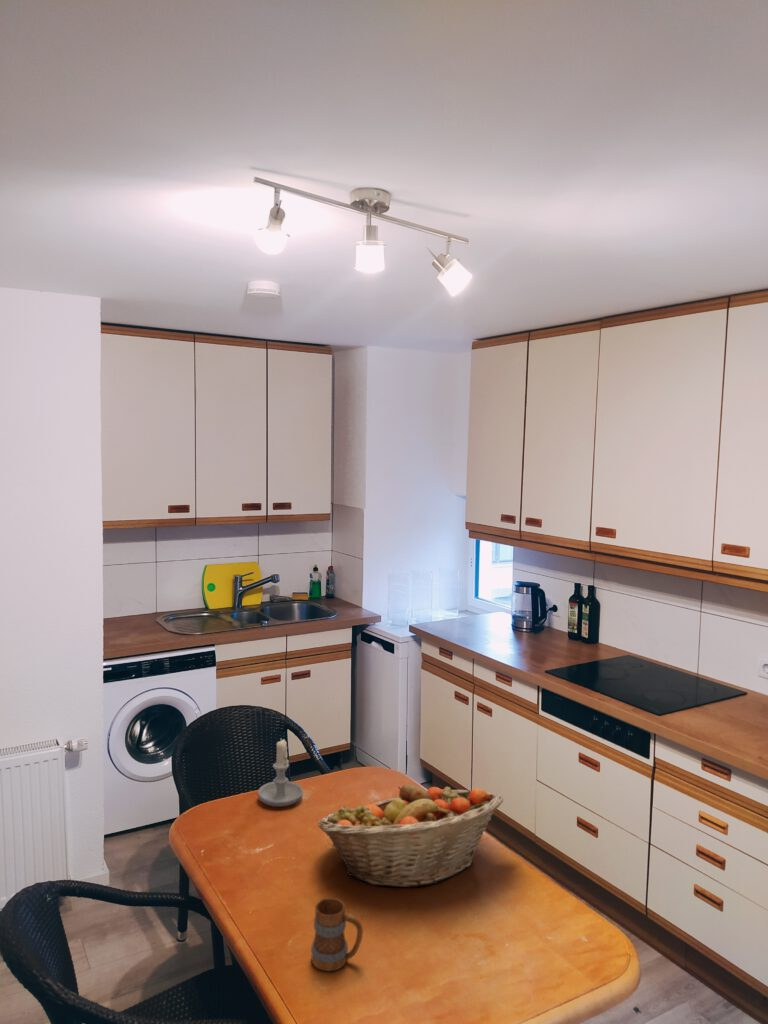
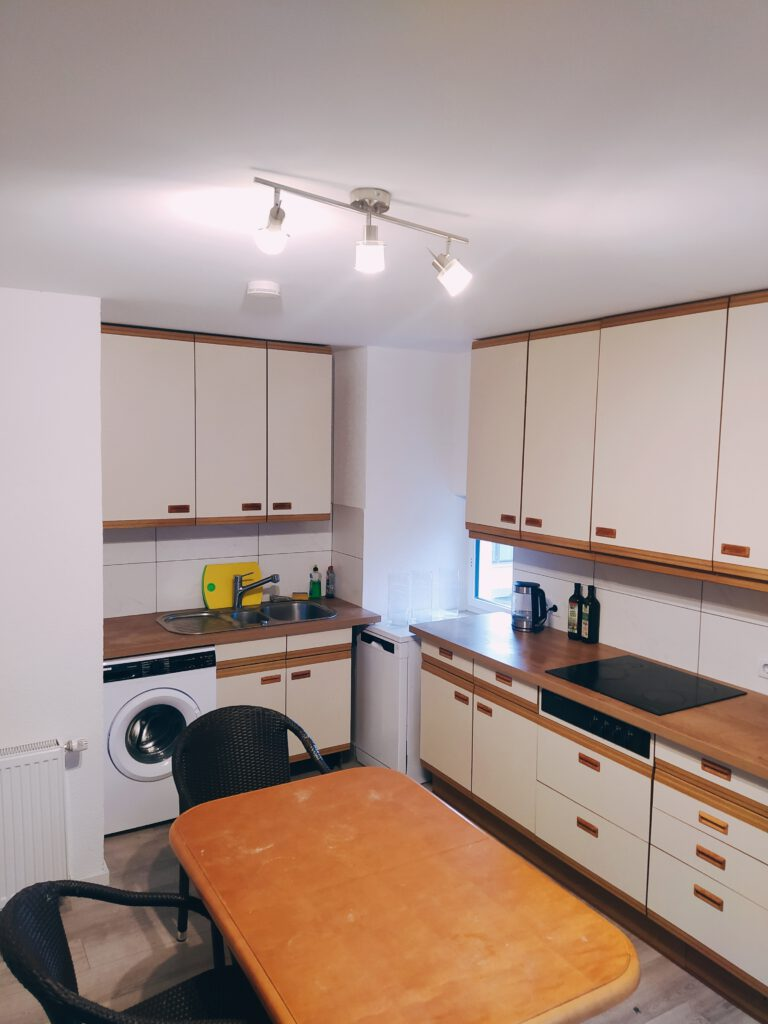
- candle [257,738,304,807]
- mug [310,897,364,972]
- fruit basket [317,783,504,888]
